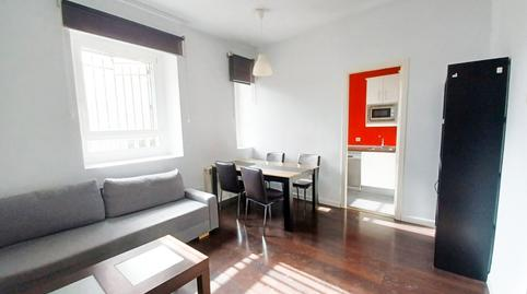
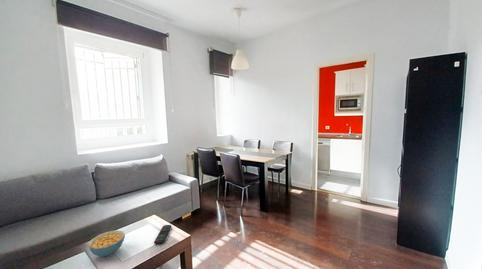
+ cereal bowl [87,229,126,258]
+ remote control [153,224,172,245]
